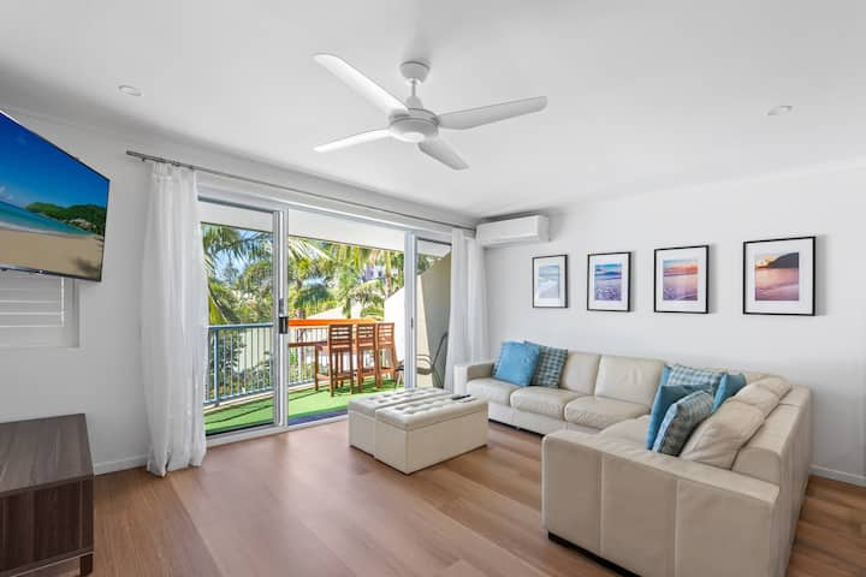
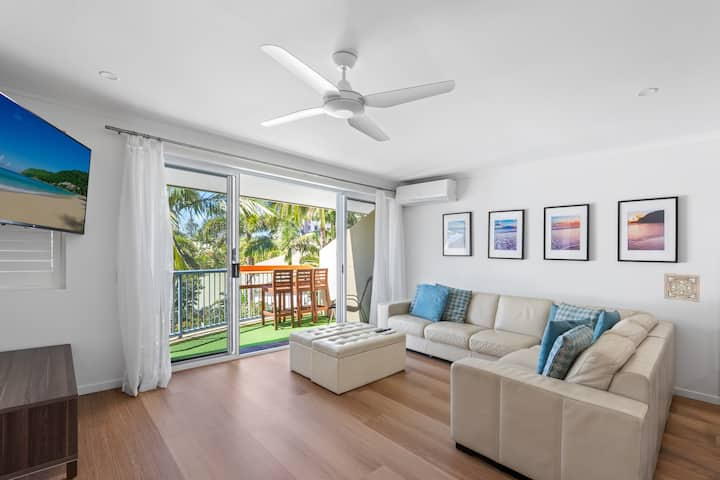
+ wall ornament [663,272,701,303]
